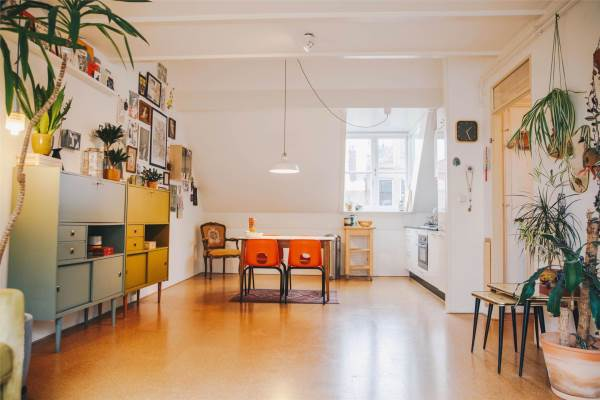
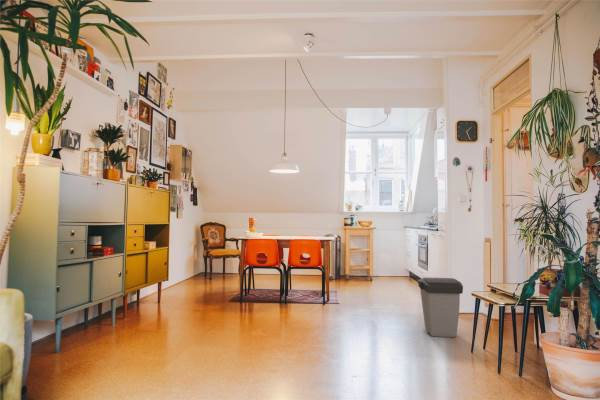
+ trash can [417,277,464,338]
